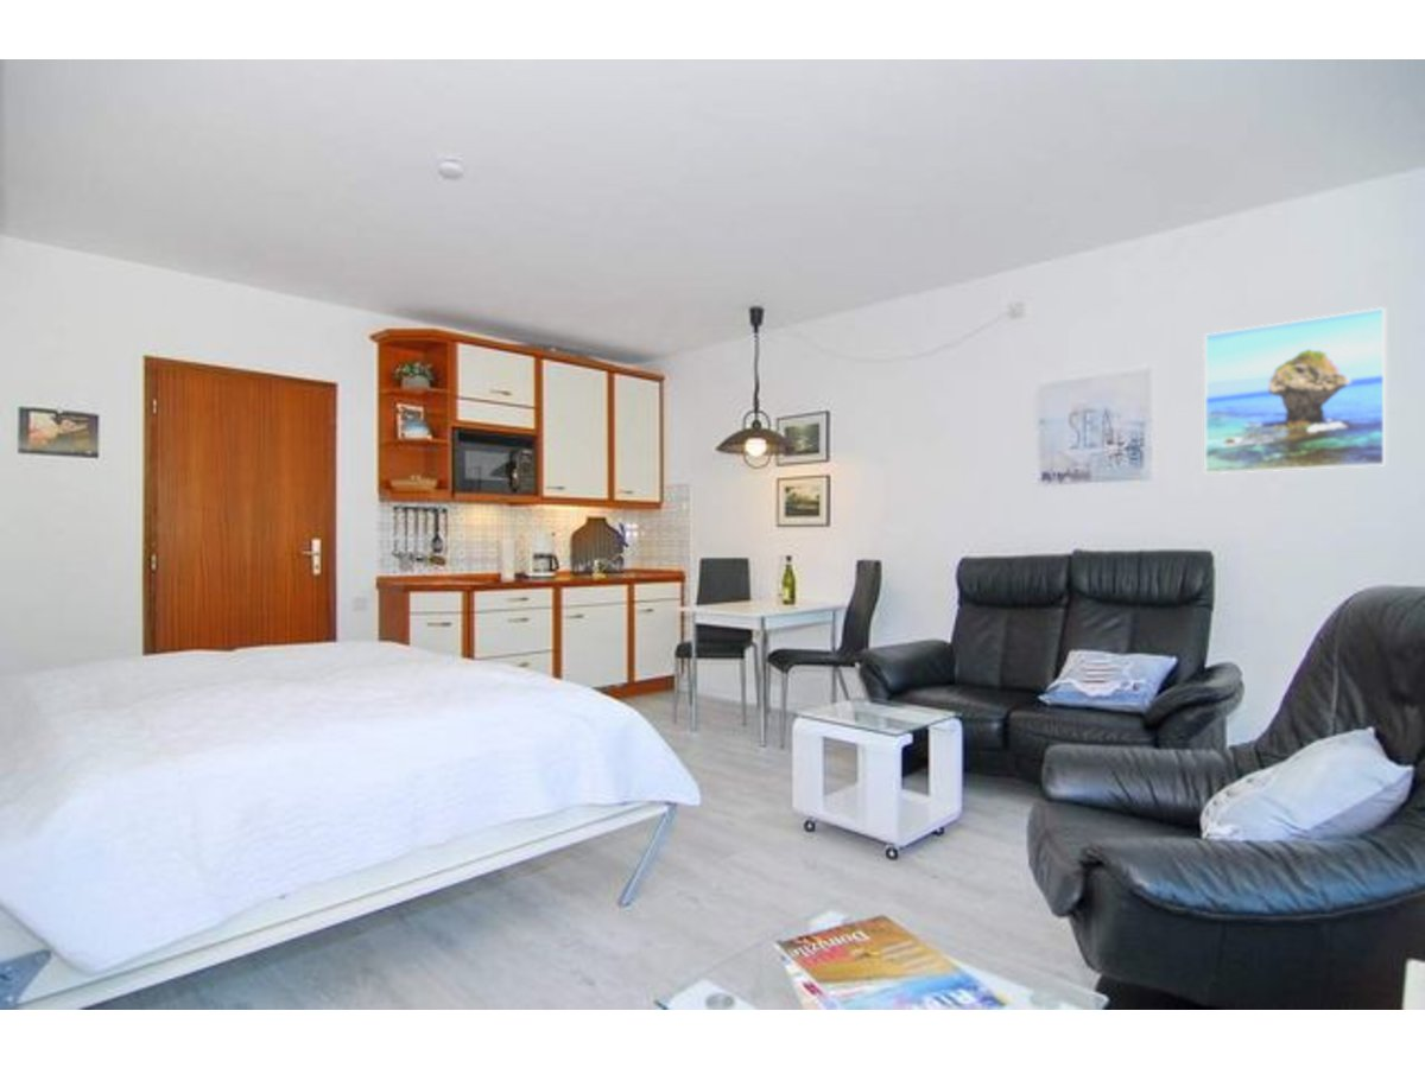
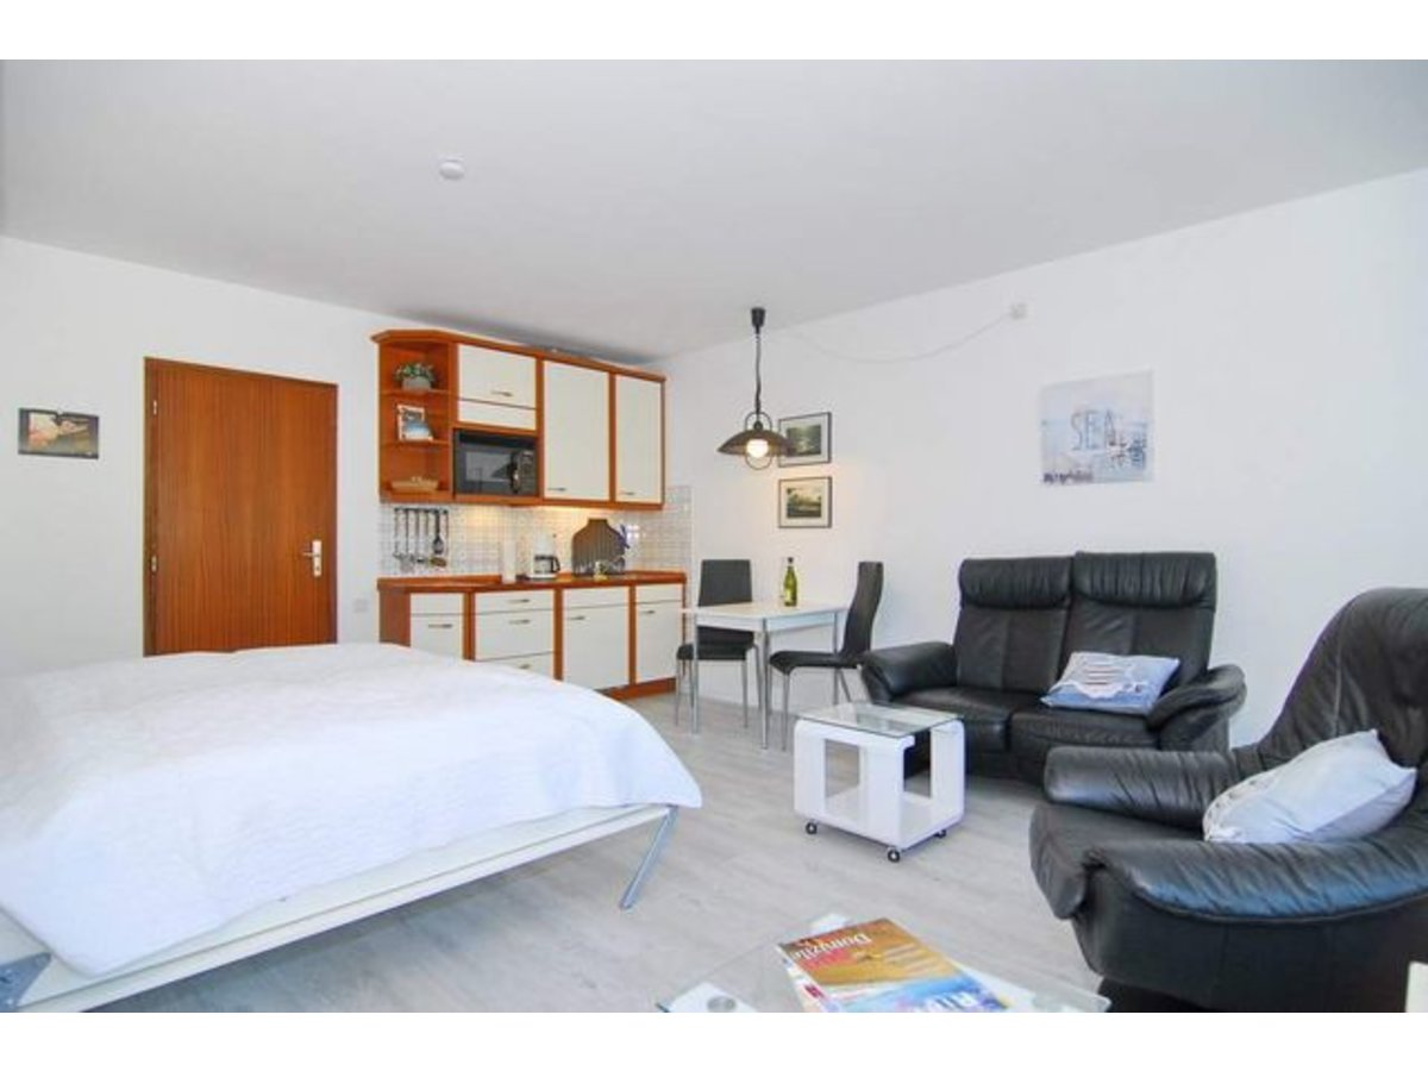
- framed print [1203,306,1387,475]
